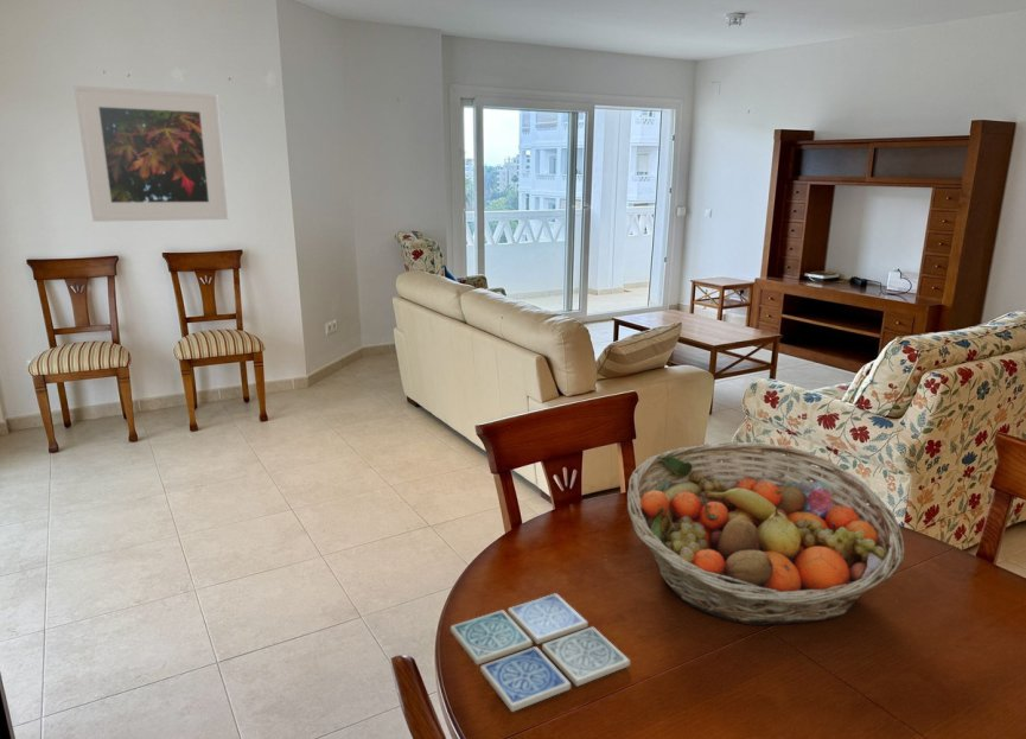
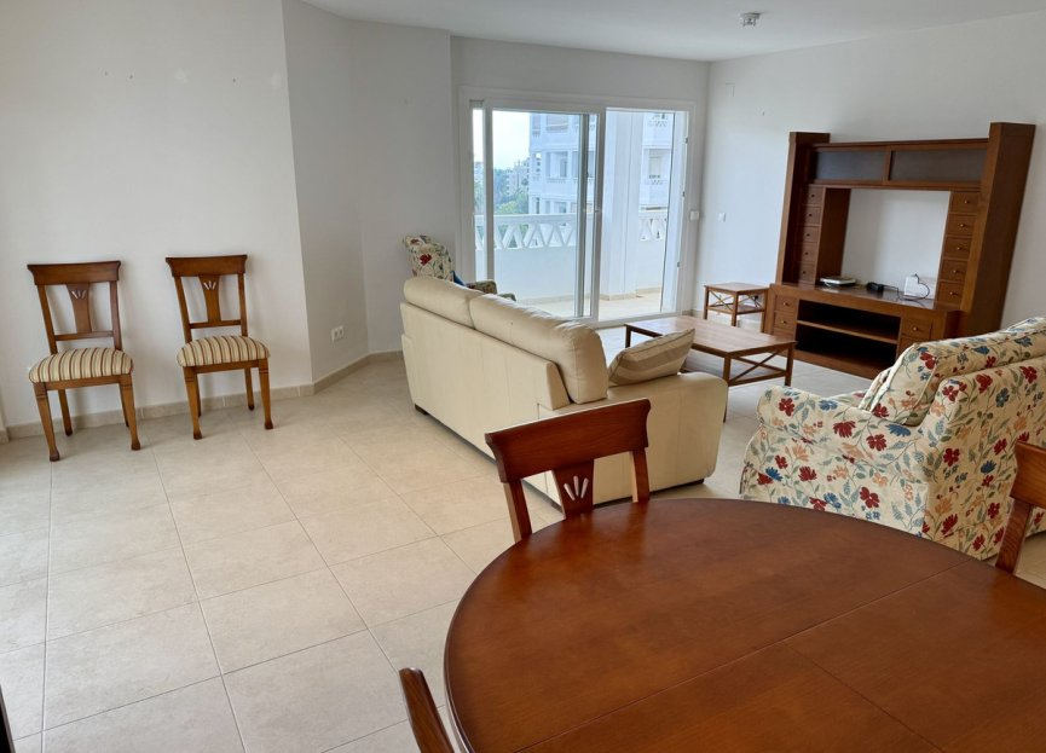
- fruit basket [626,441,905,625]
- drink coaster [450,592,631,713]
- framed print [74,84,230,223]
